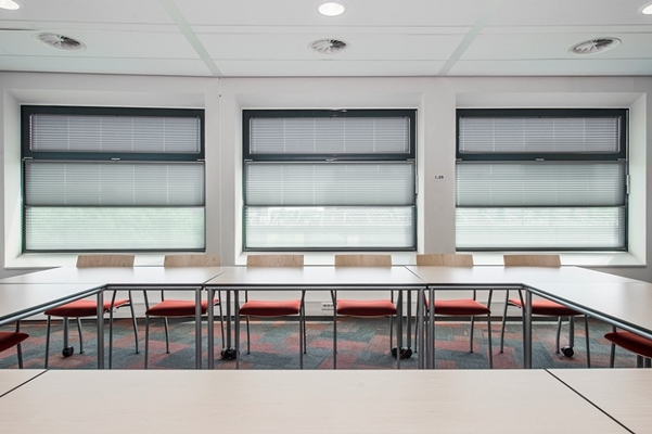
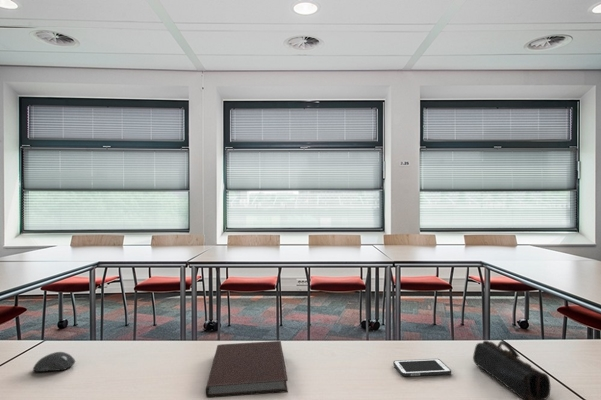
+ pencil case [472,340,552,400]
+ cell phone [392,358,452,377]
+ computer mouse [32,351,76,373]
+ notebook [205,340,289,399]
